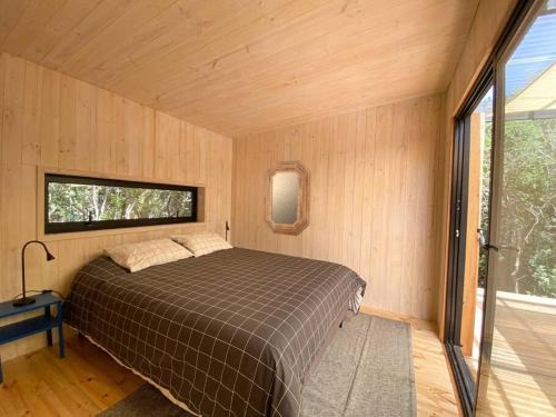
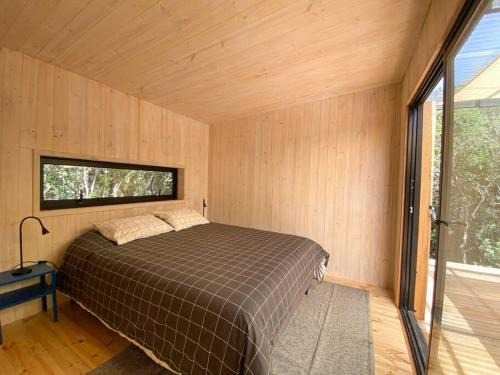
- home mirror [262,160,312,237]
